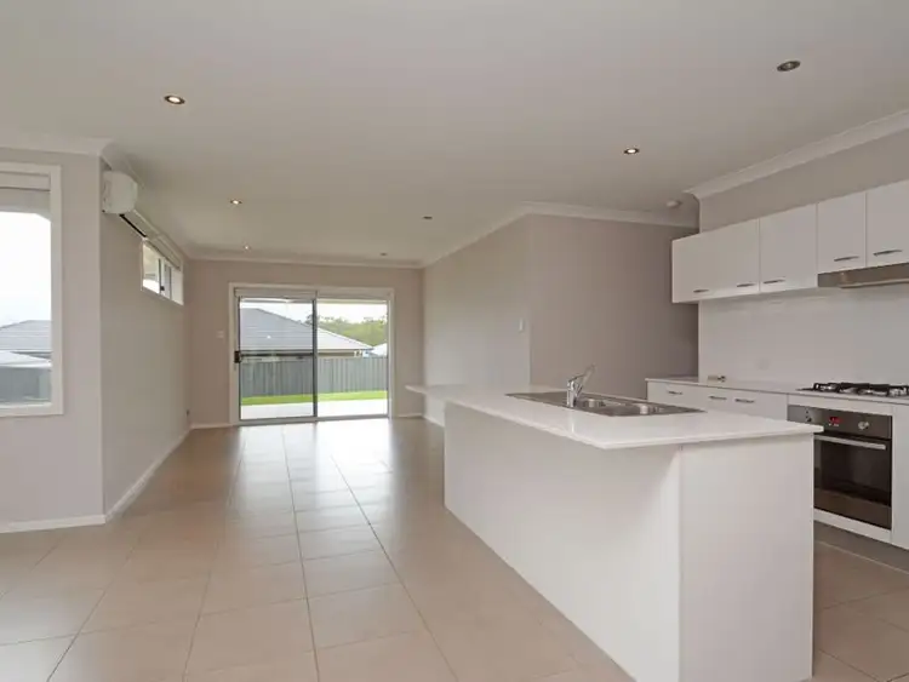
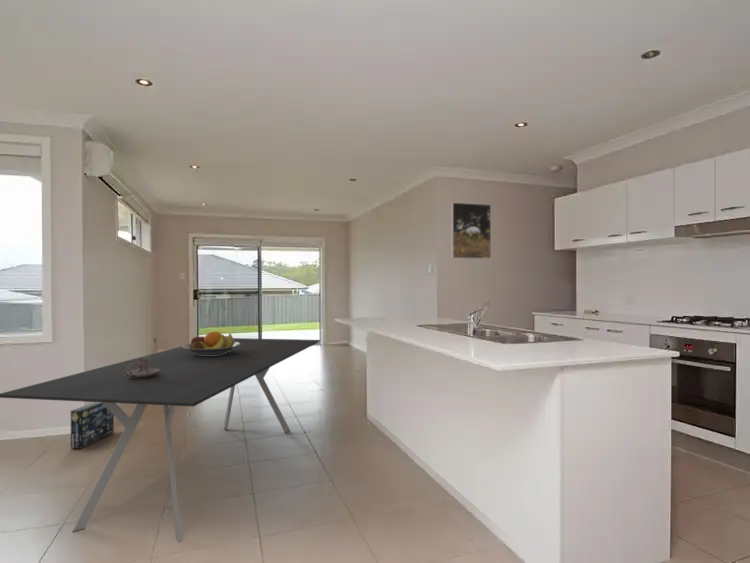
+ fruit bowl [182,331,240,356]
+ candle holder [125,356,160,378]
+ box [70,402,115,450]
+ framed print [450,201,492,260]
+ dining table [0,337,321,543]
